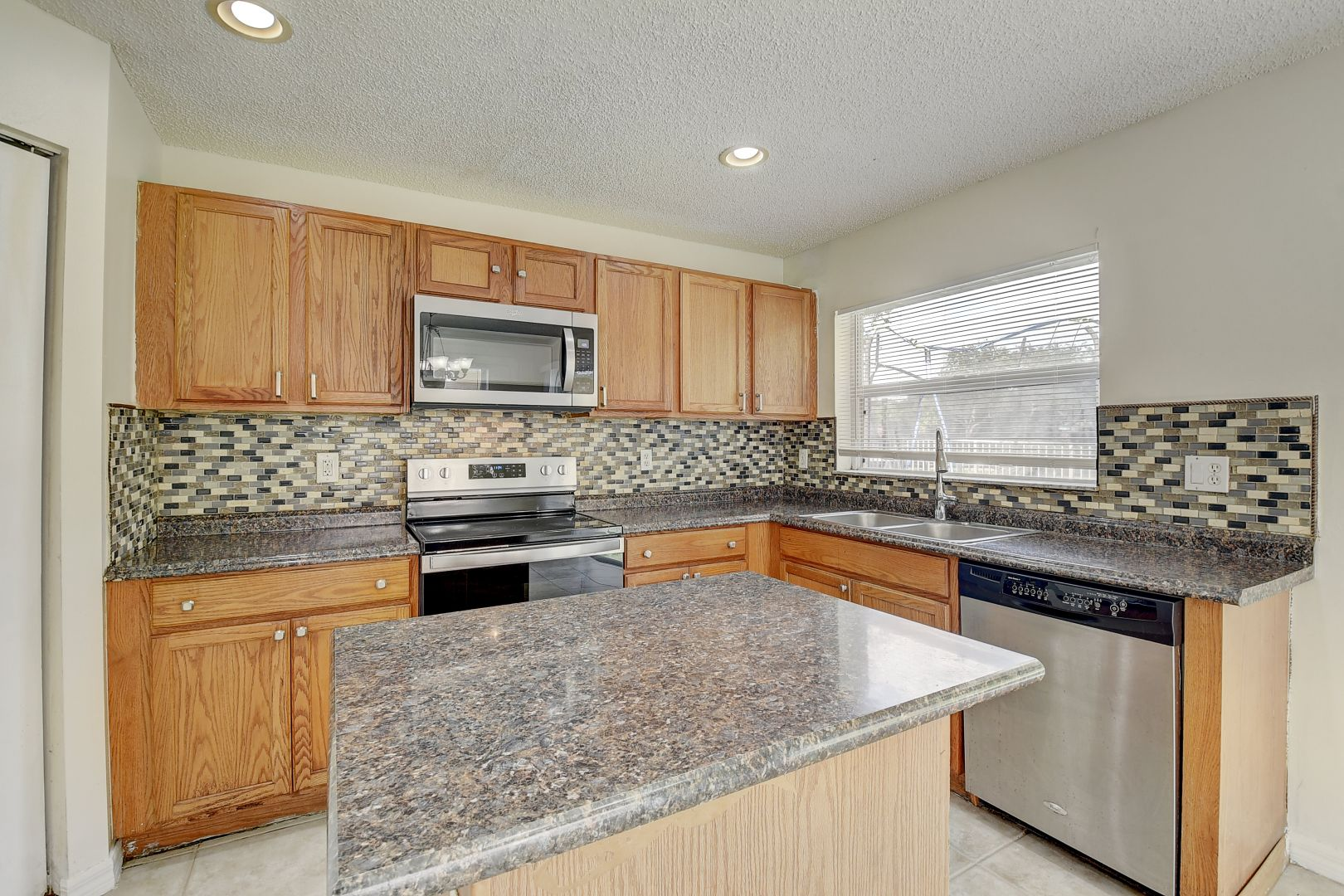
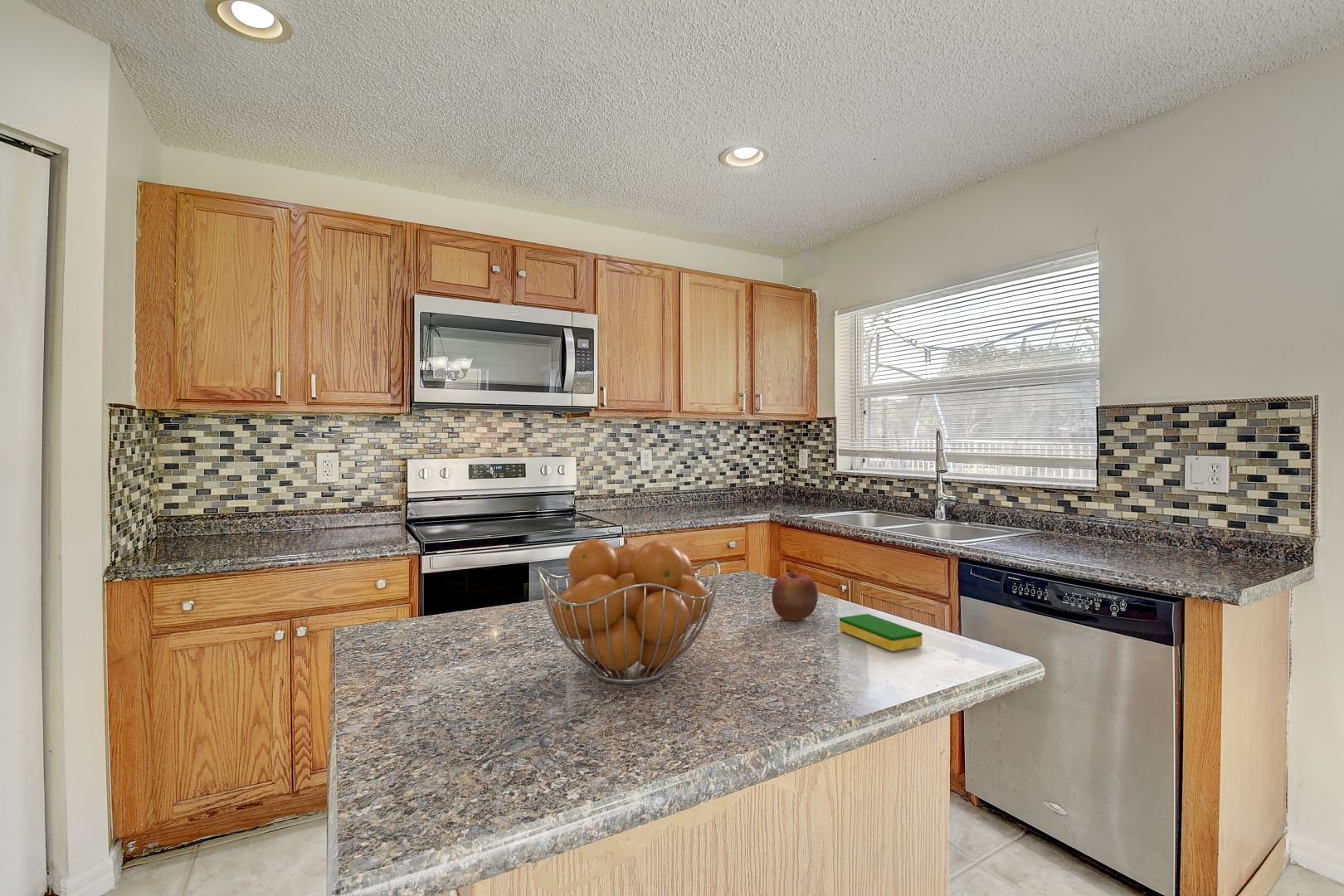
+ apple [771,568,819,621]
+ dish sponge [839,613,923,652]
+ fruit basket [537,538,721,685]
